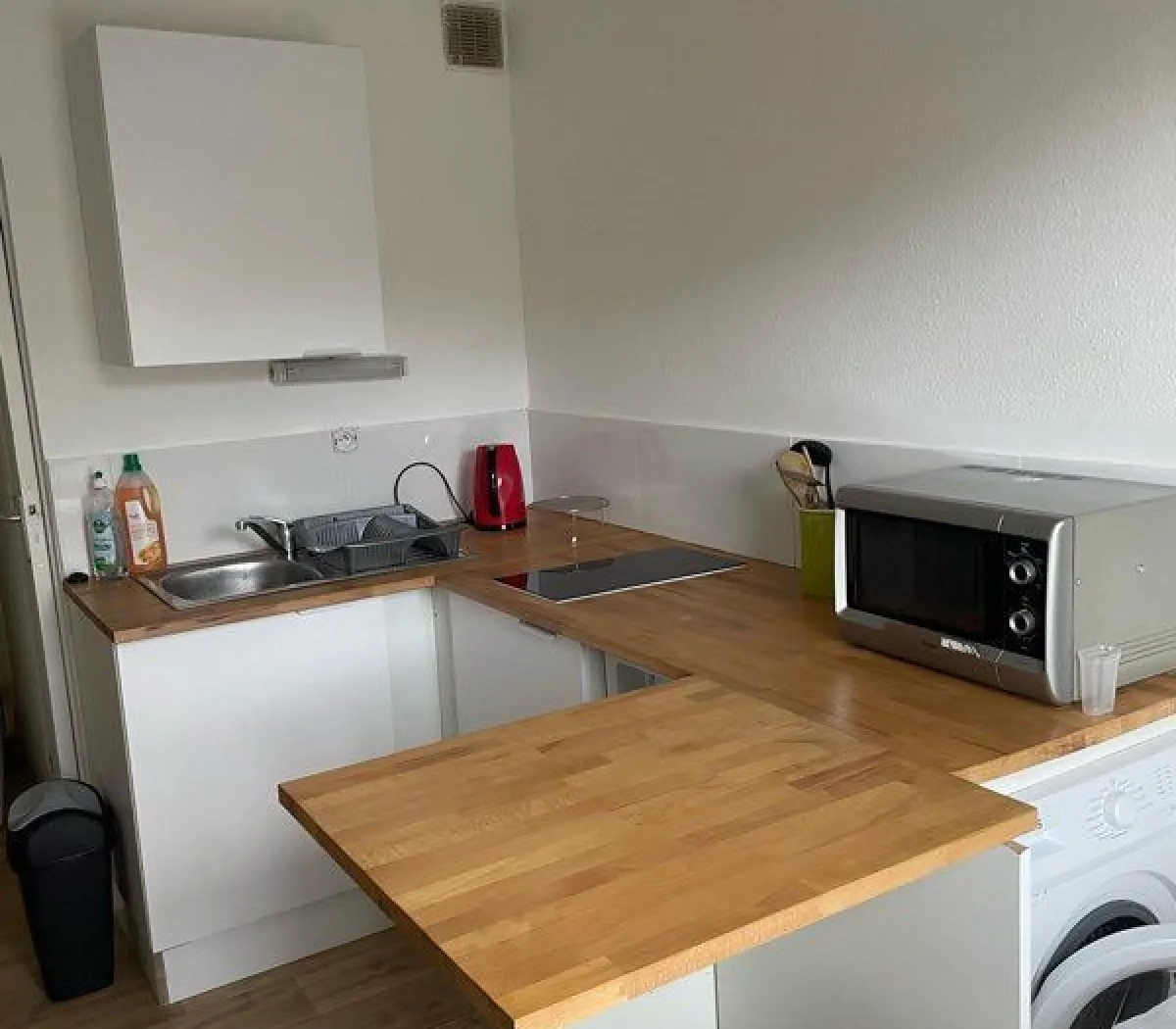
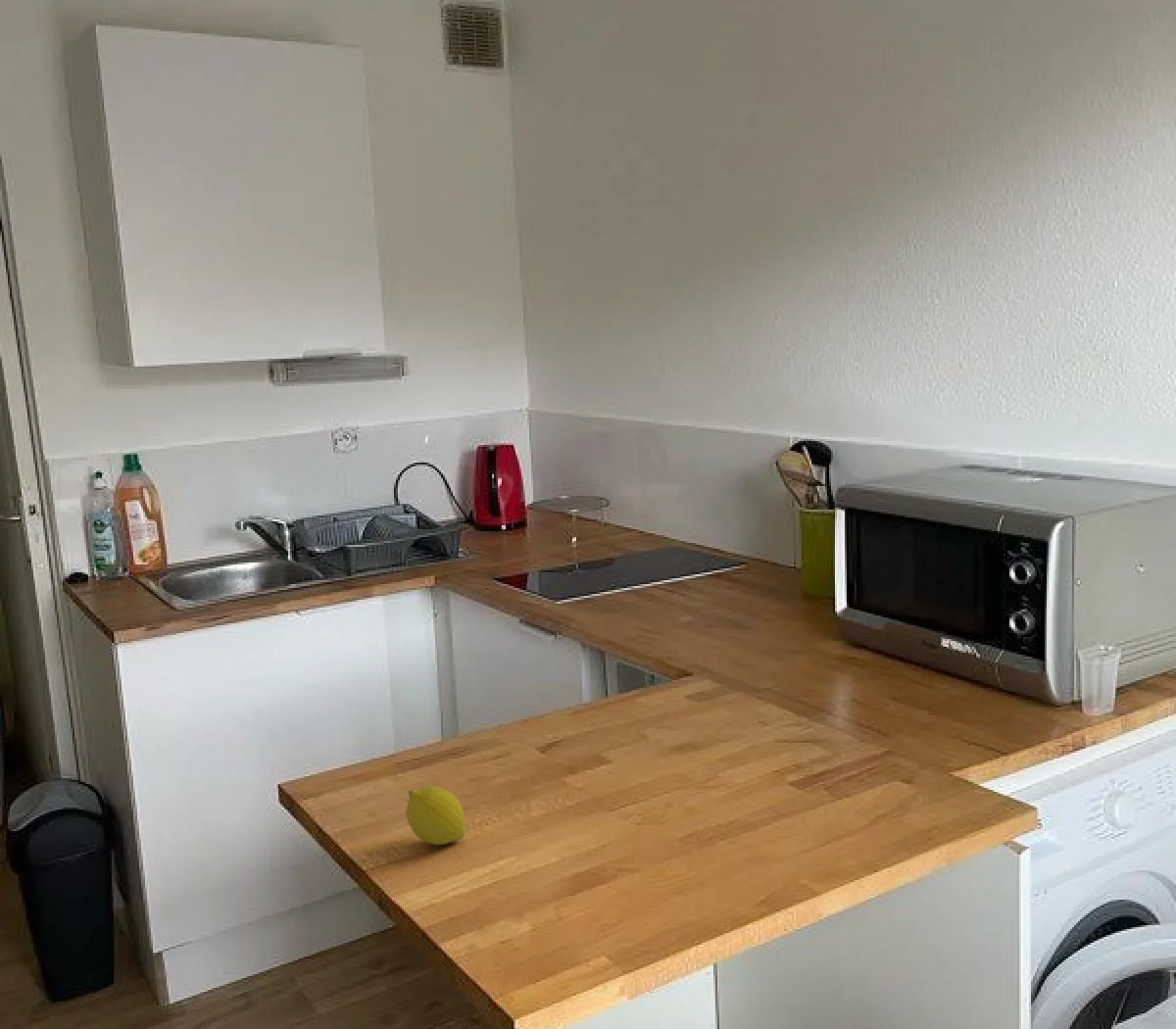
+ fruit [405,785,466,846]
